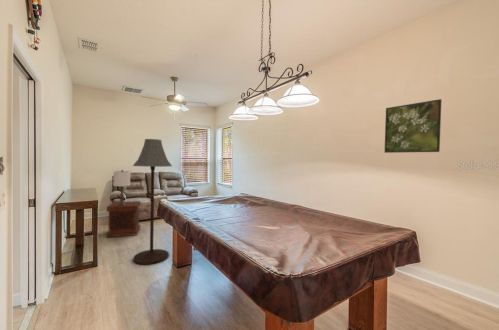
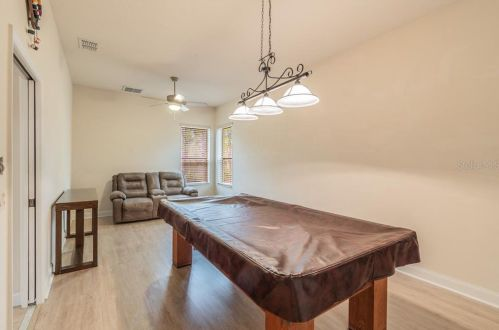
- lamp [112,169,131,206]
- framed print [384,98,442,154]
- side table [105,200,142,238]
- floor lamp [132,138,173,266]
